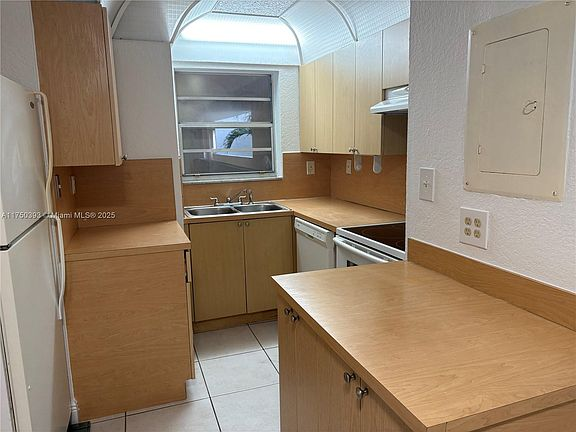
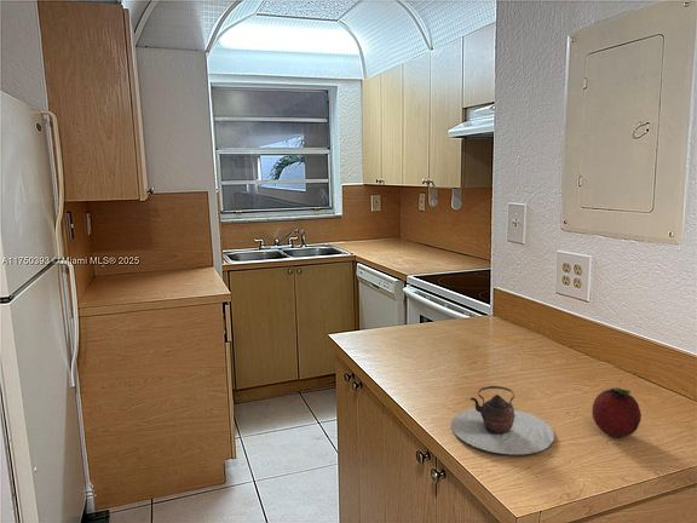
+ teapot [450,385,555,455]
+ fruit [592,386,643,438]
